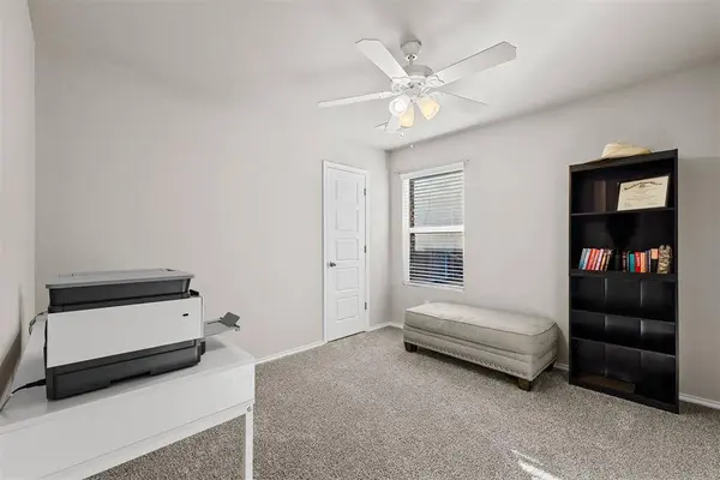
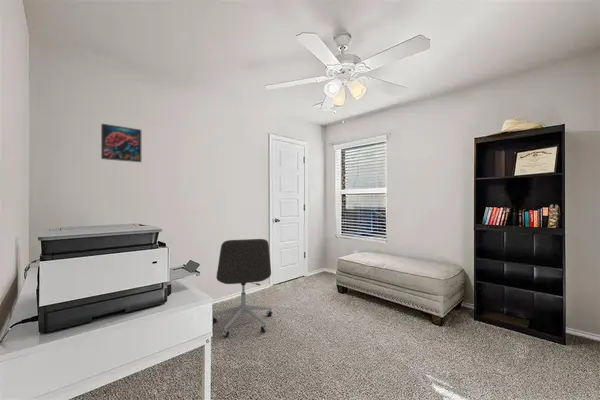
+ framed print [100,123,142,163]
+ office chair [212,238,273,338]
